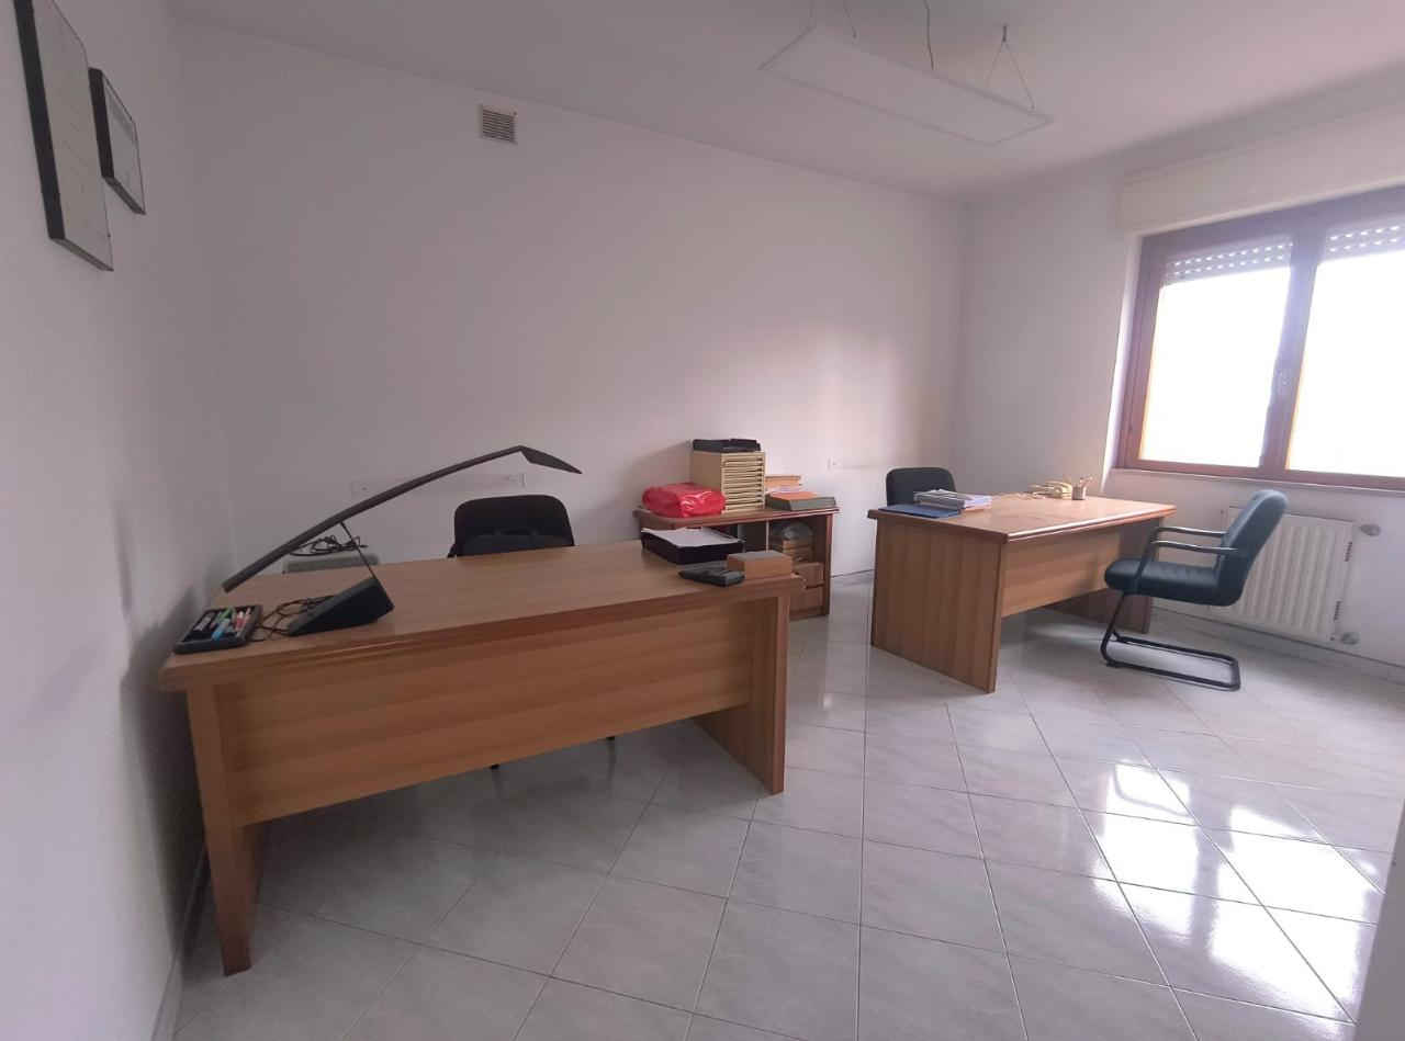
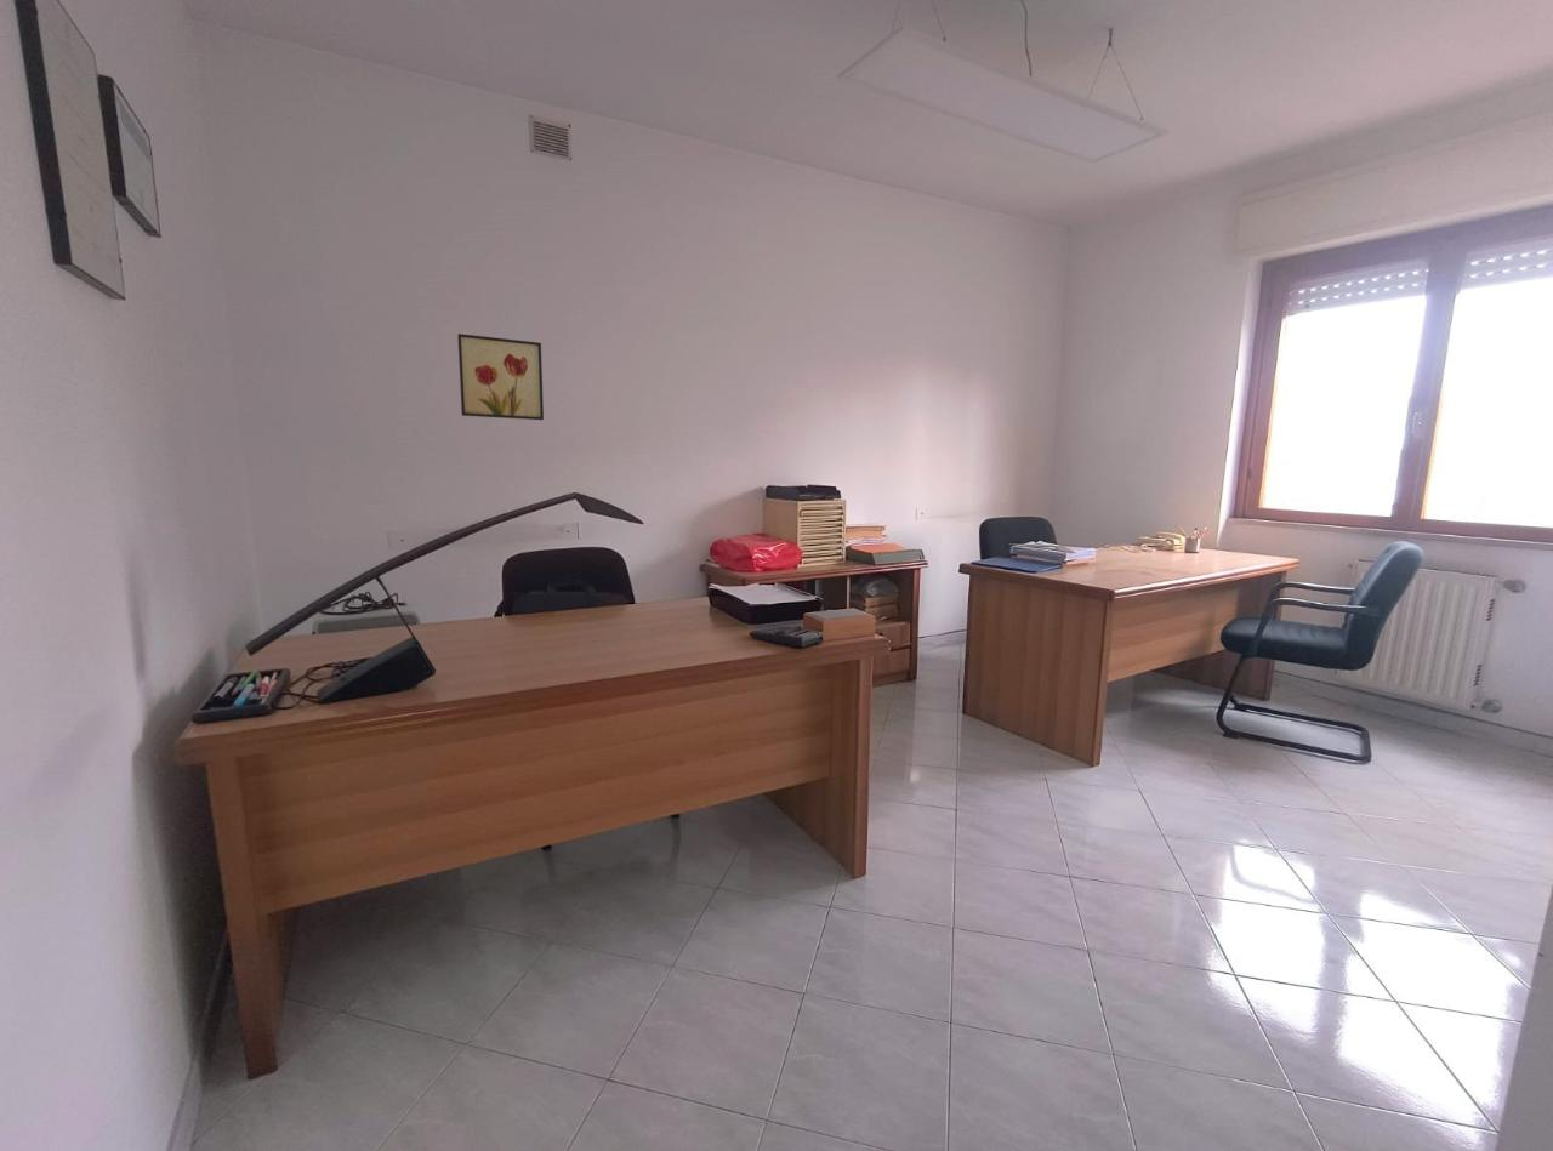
+ wall art [456,332,545,421]
